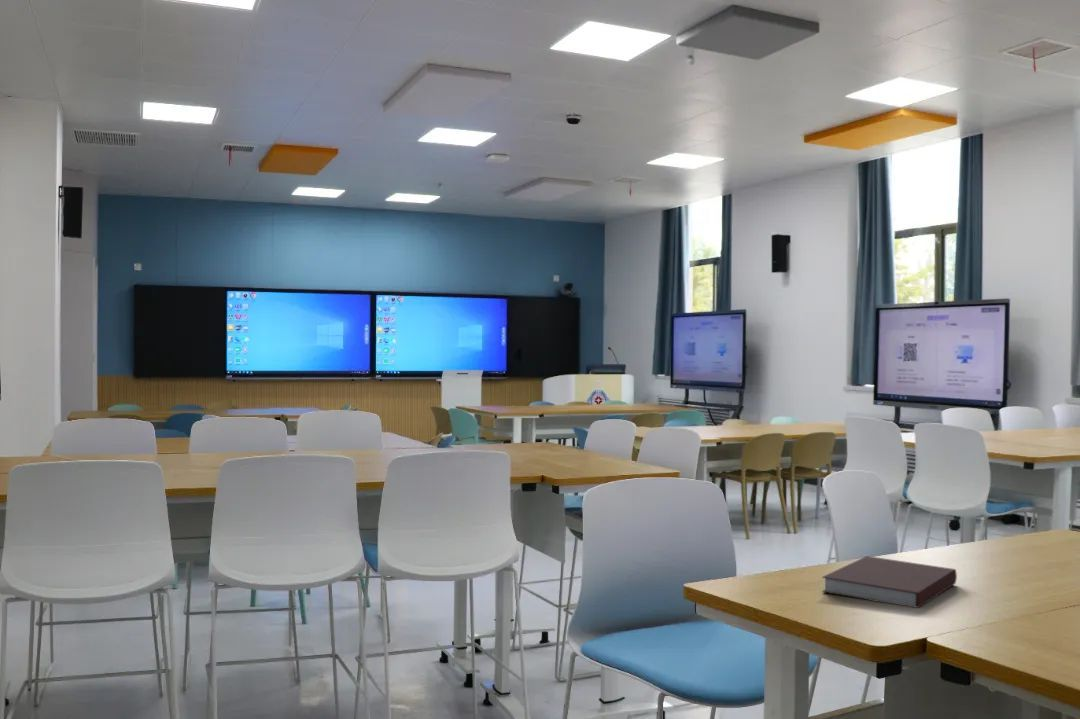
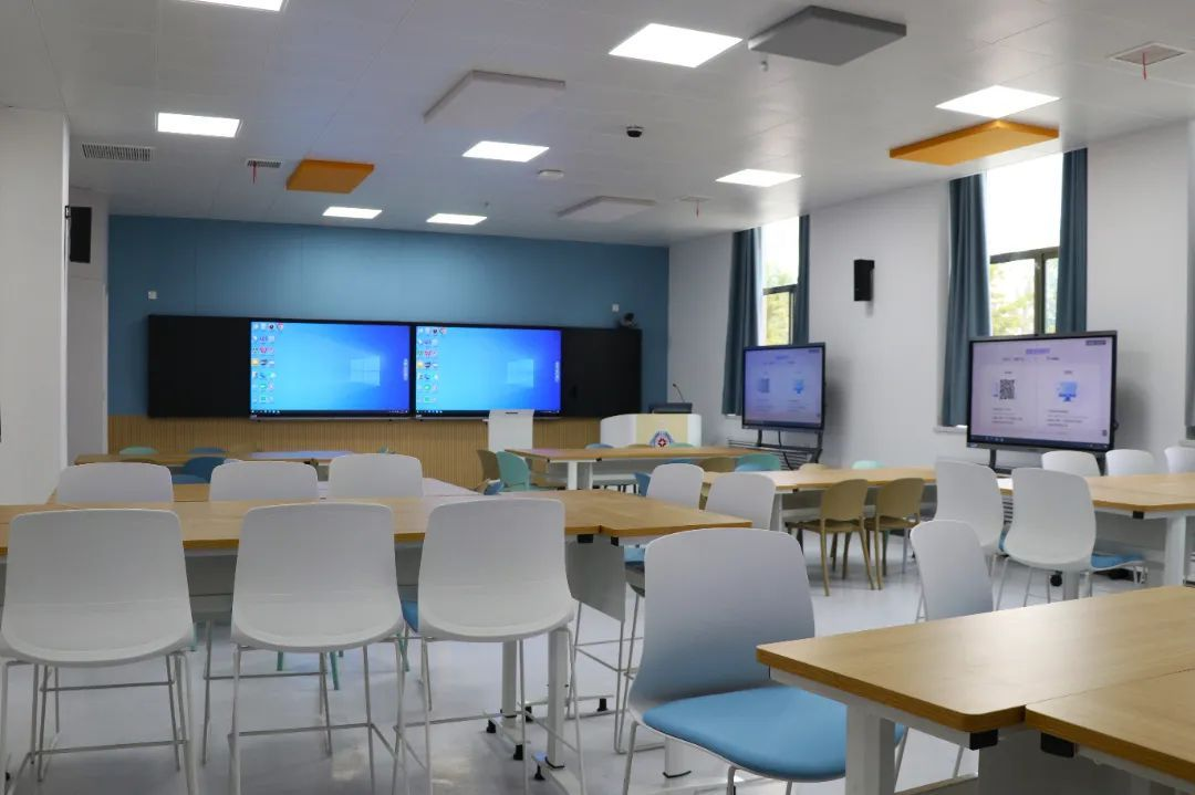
- notebook [821,555,958,609]
